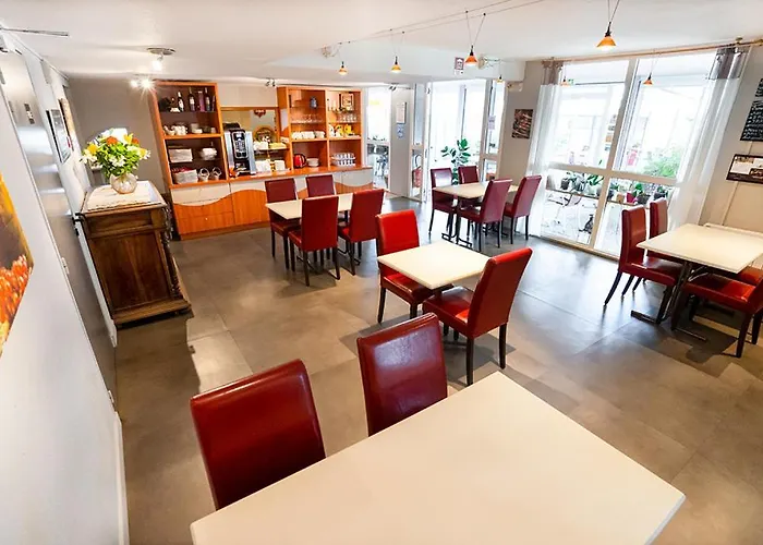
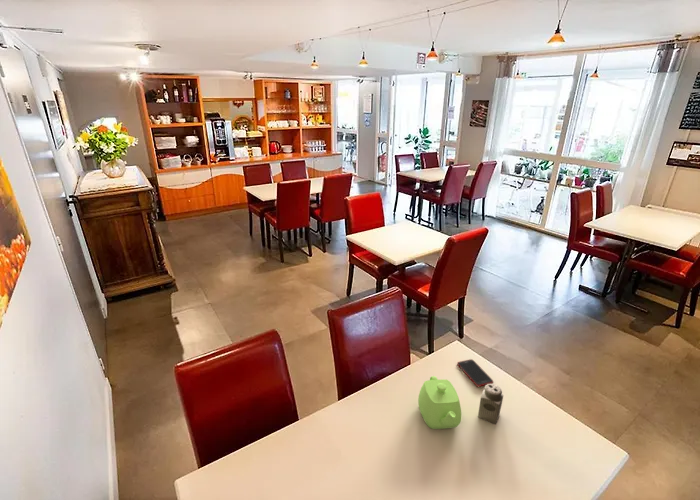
+ teapot [417,375,462,430]
+ cell phone [456,358,494,388]
+ salt shaker [477,383,504,425]
